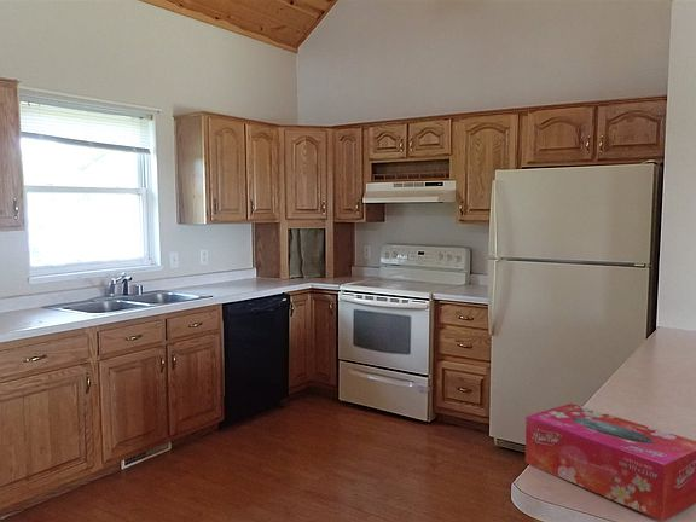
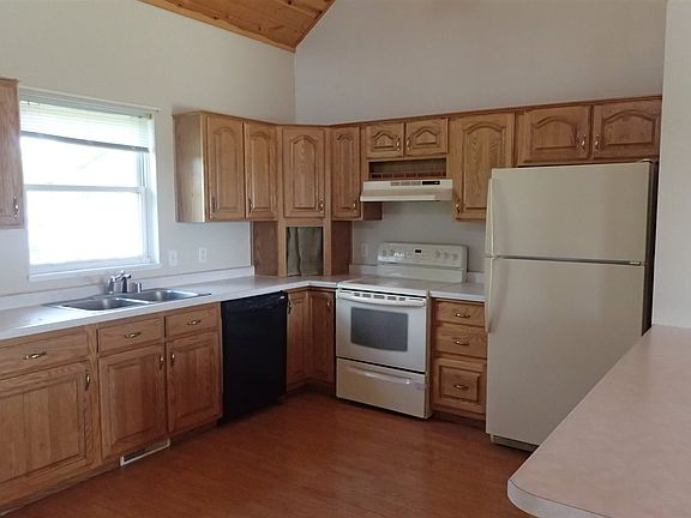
- tissue box [524,402,696,522]
